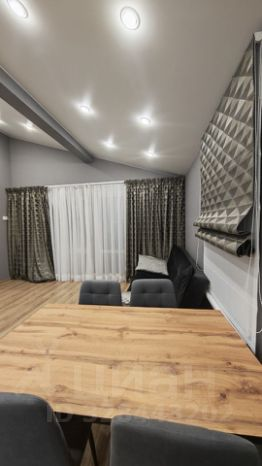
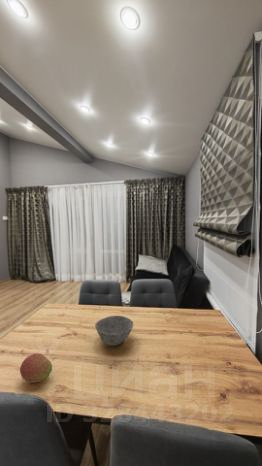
+ fruit [19,352,53,384]
+ bowl [94,315,134,347]
